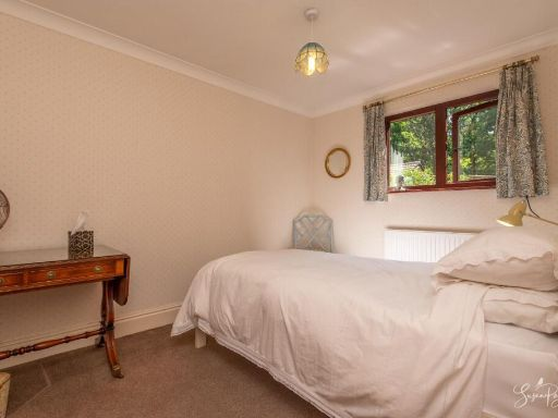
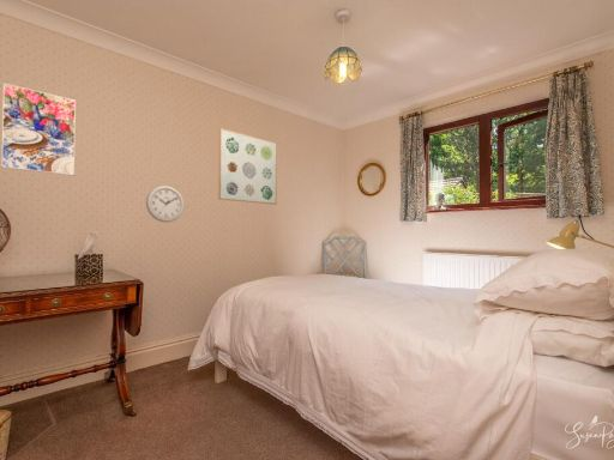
+ wall art [218,127,278,206]
+ wall clock [145,184,185,223]
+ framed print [0,81,77,176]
